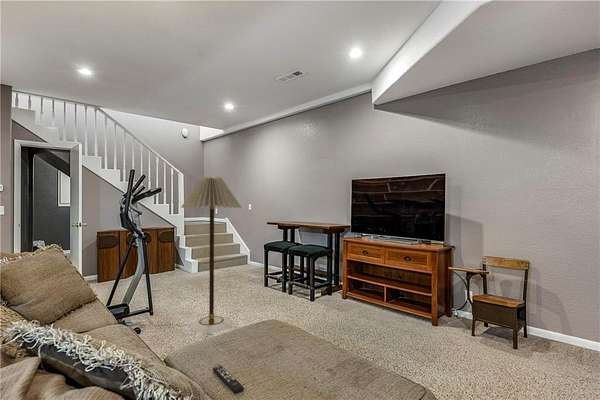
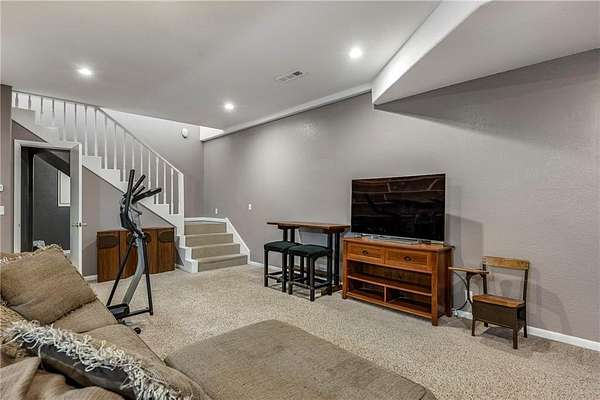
- floor lamp [180,176,243,334]
- remote control [212,364,245,395]
